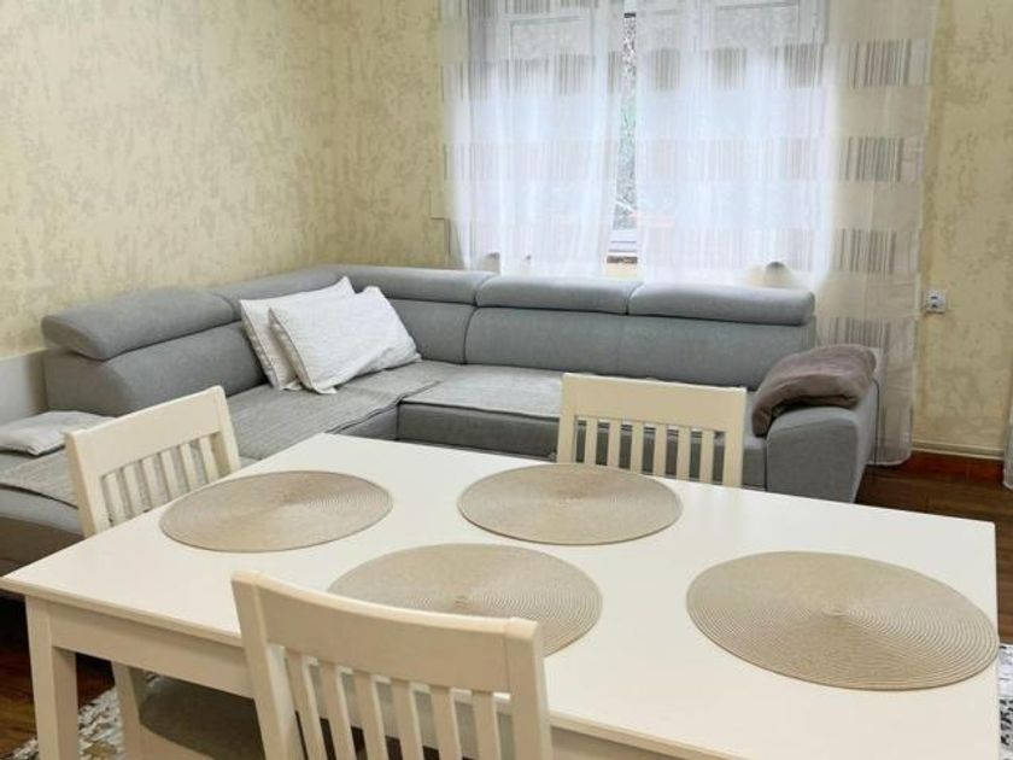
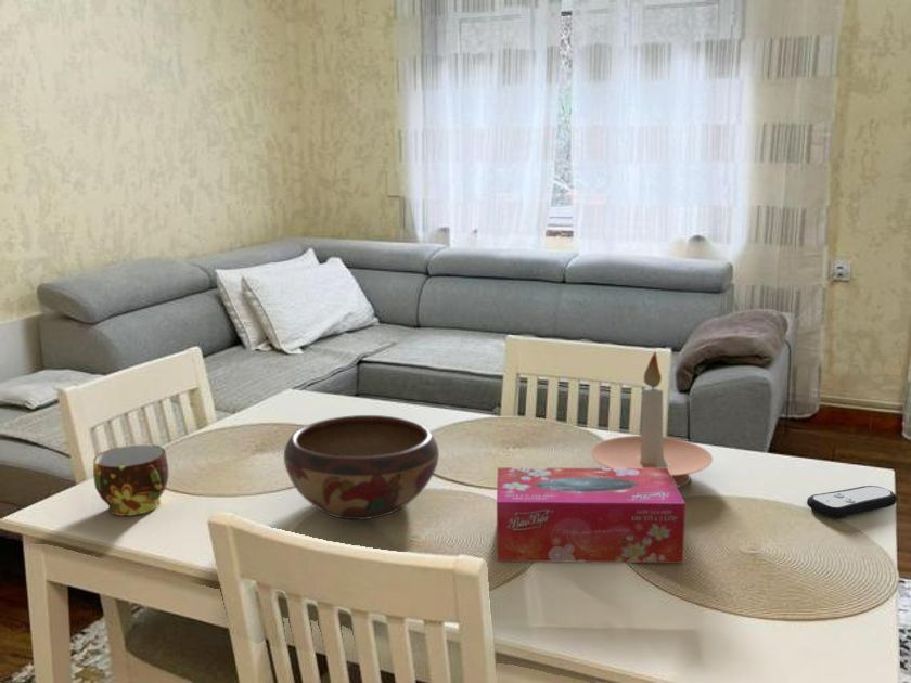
+ cup [92,443,169,517]
+ decorative bowl [283,414,440,520]
+ tissue box [496,466,687,564]
+ remote control [806,485,898,519]
+ candle holder [590,351,714,489]
